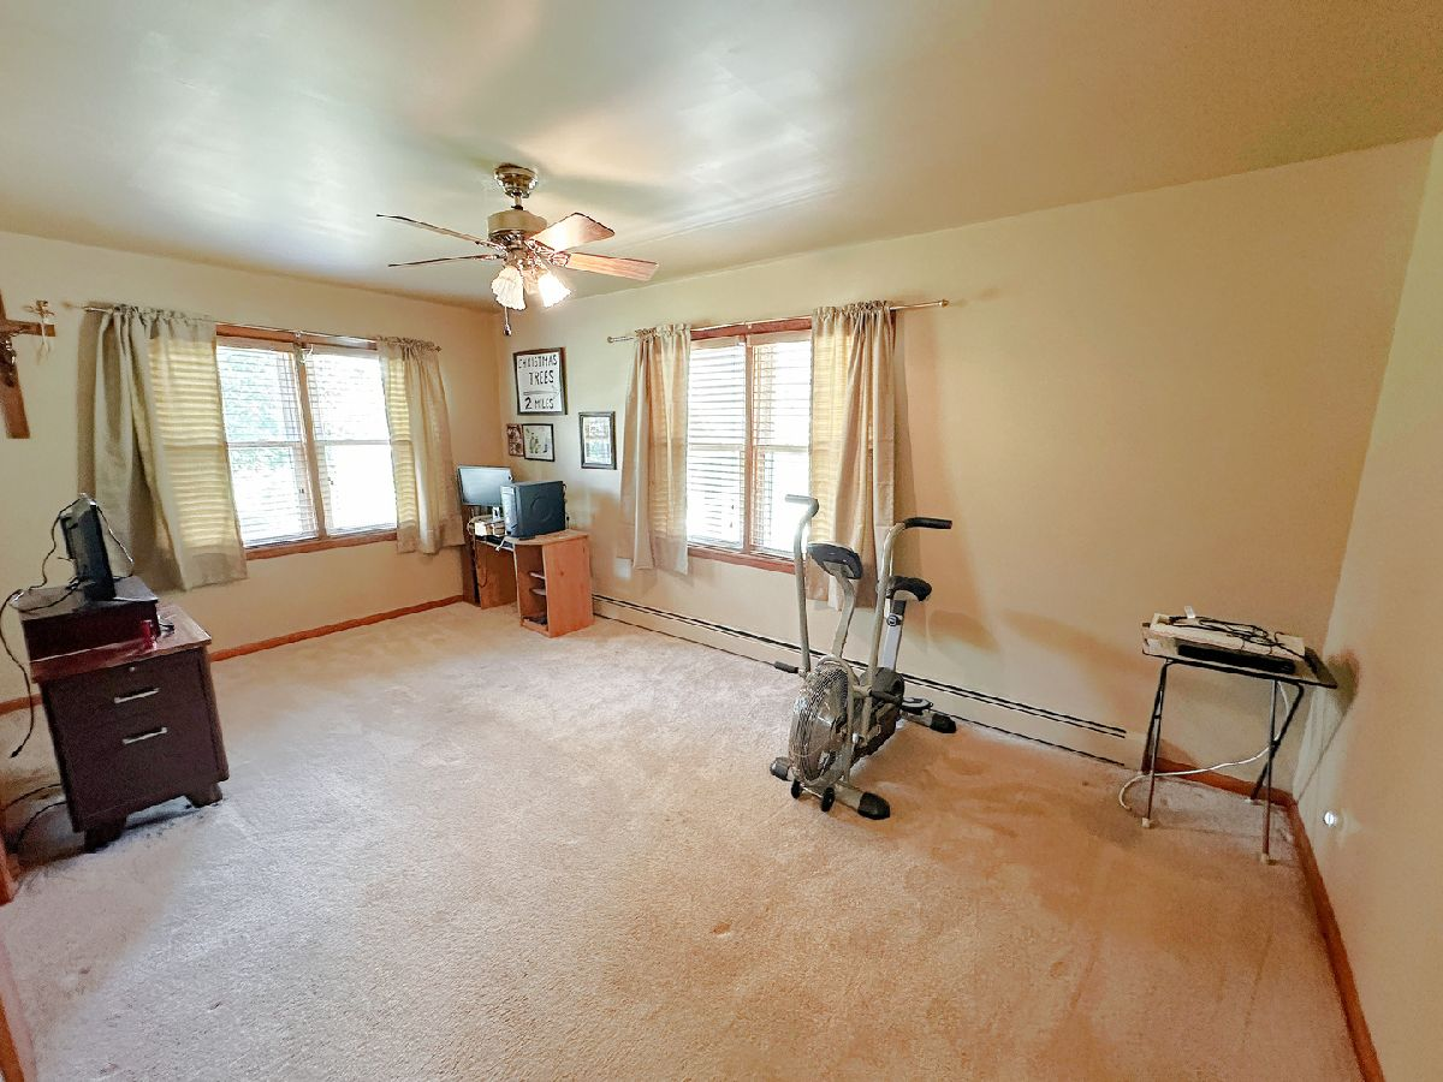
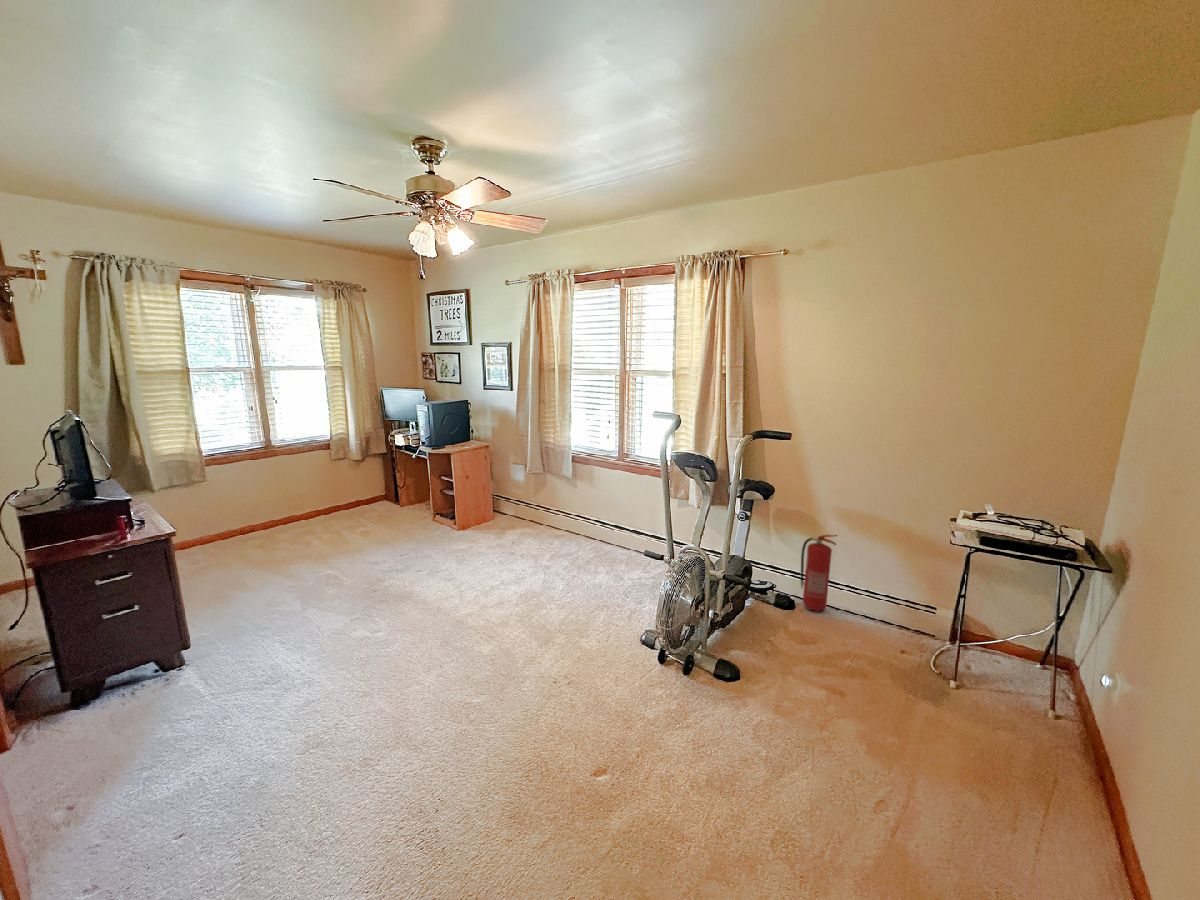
+ fire extinguisher [799,534,839,613]
